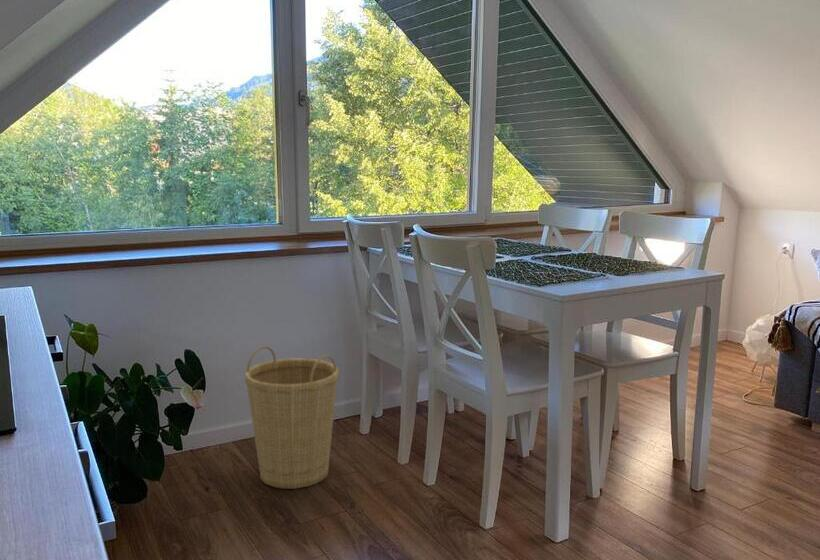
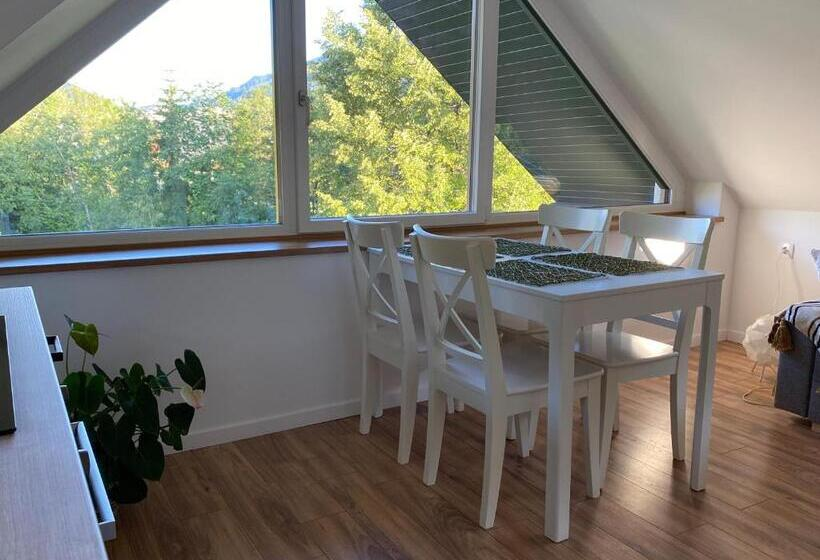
- basket [244,345,340,490]
